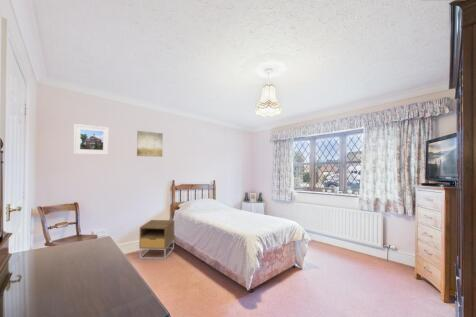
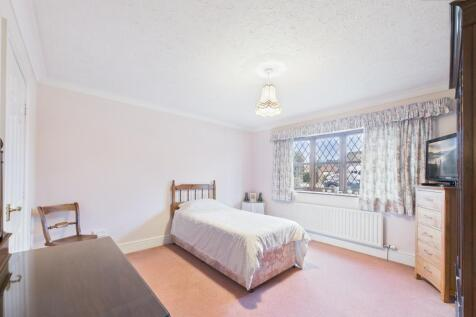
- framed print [73,123,110,156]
- wall art [136,130,164,158]
- nightstand [138,219,176,260]
